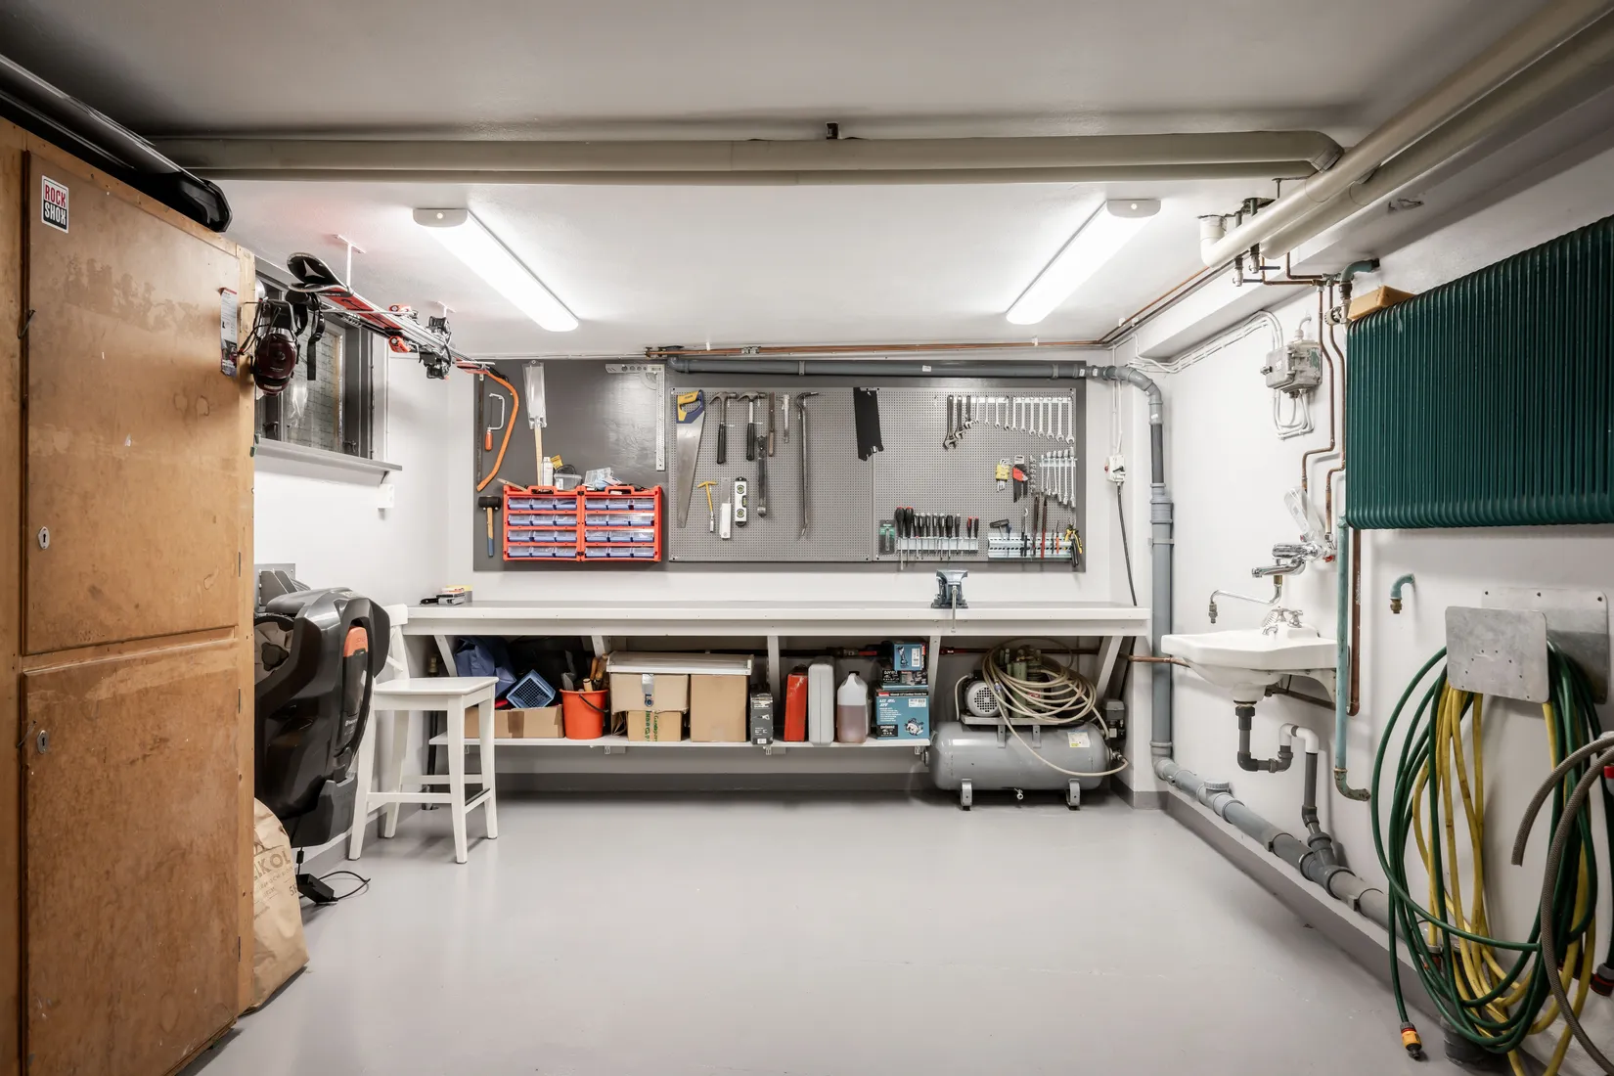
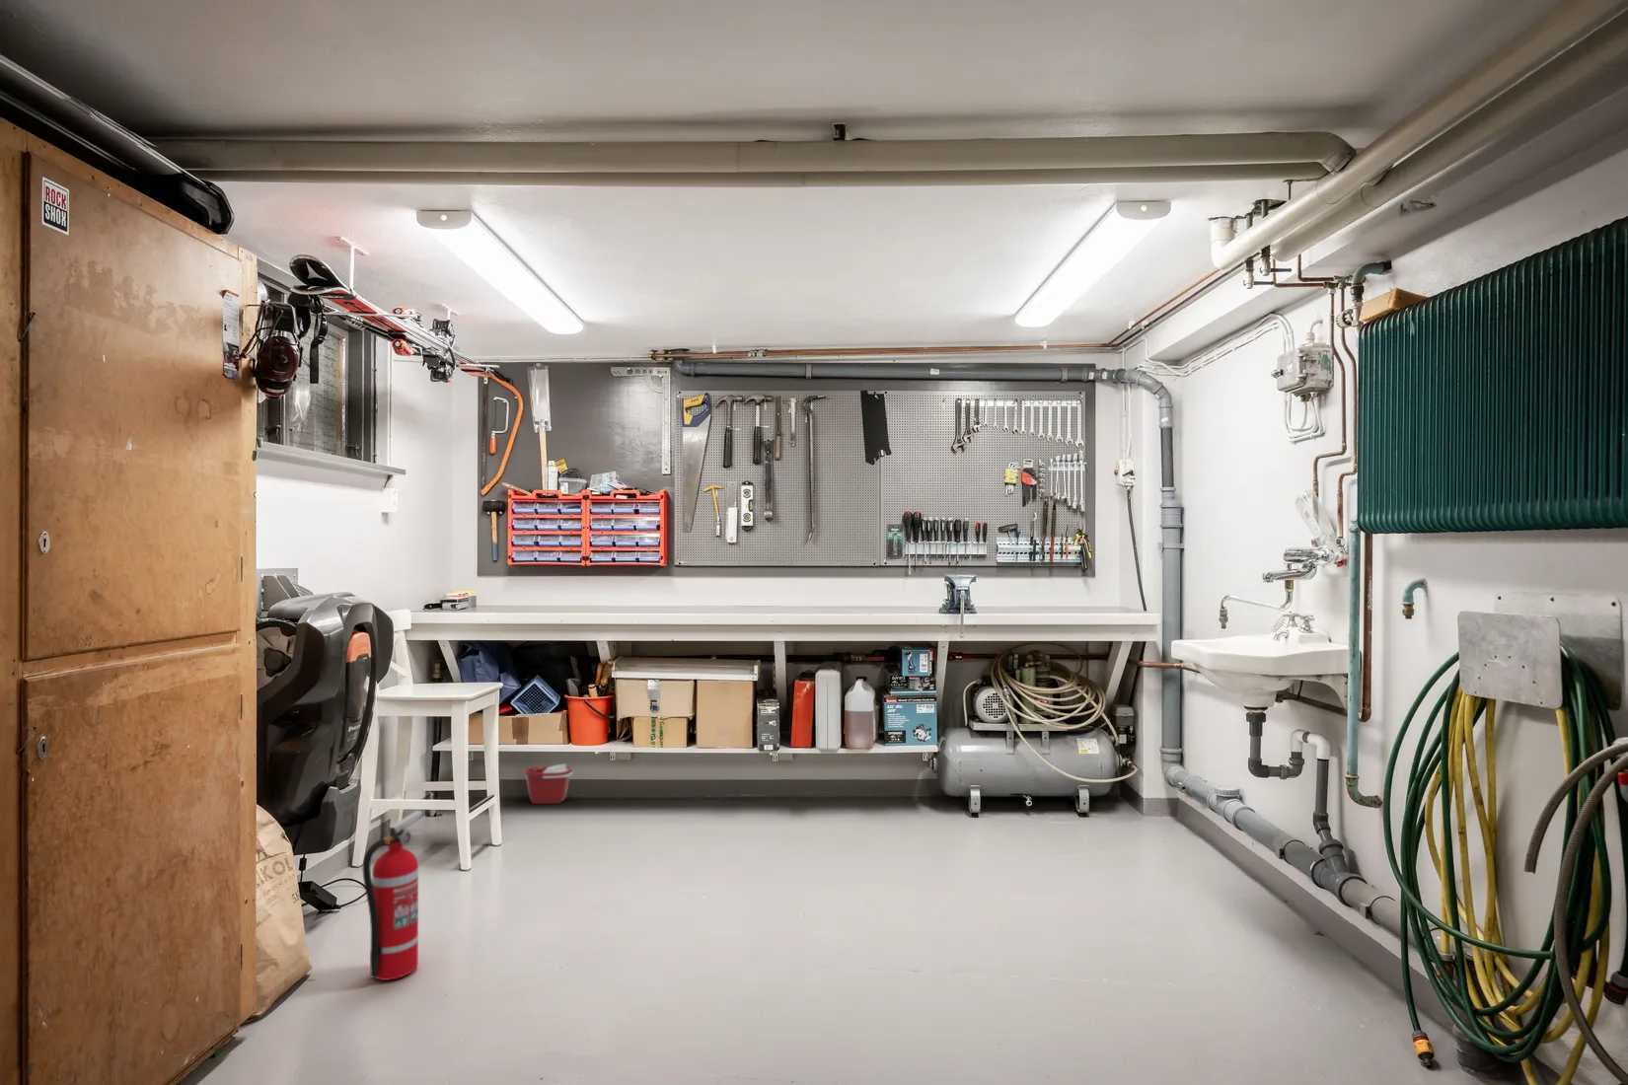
+ fire extinguisher [362,810,424,981]
+ bucket [523,763,574,805]
